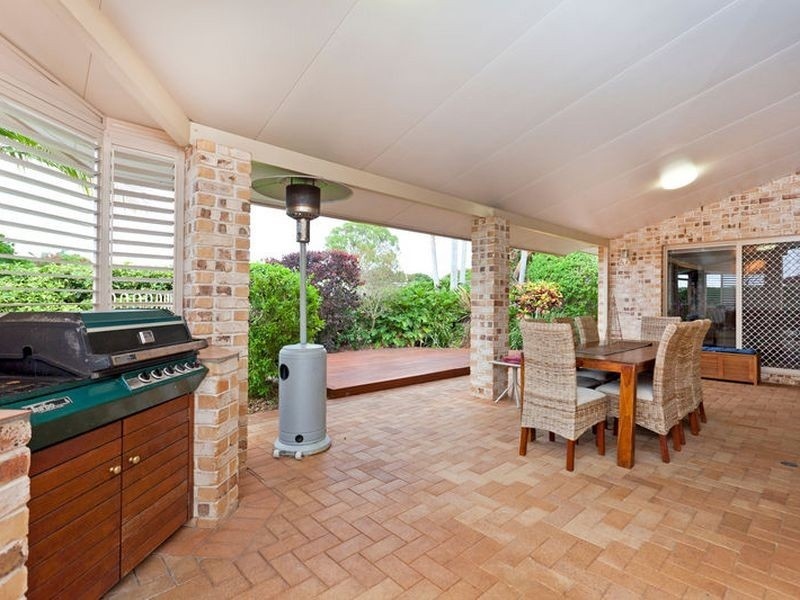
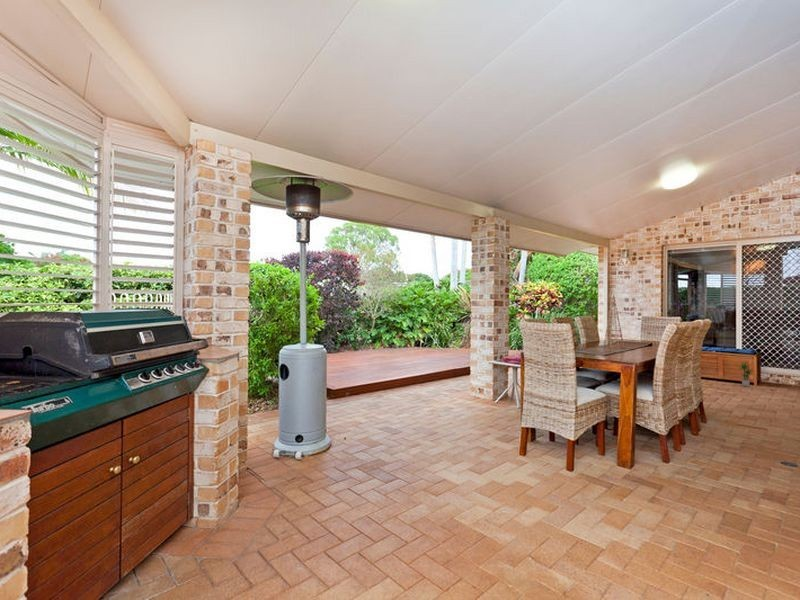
+ potted plant [738,362,756,387]
